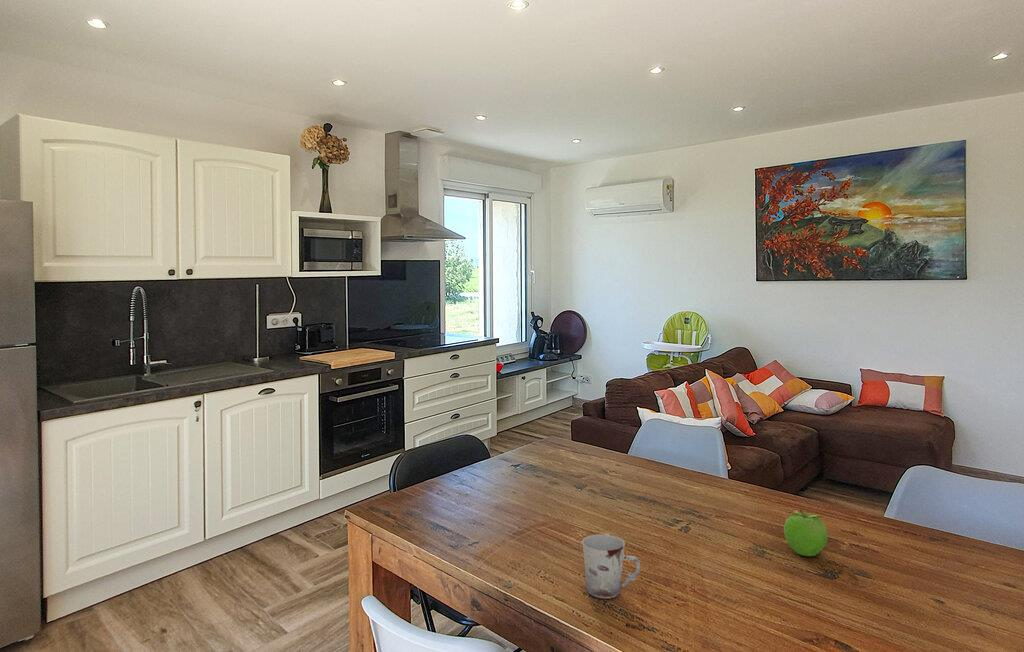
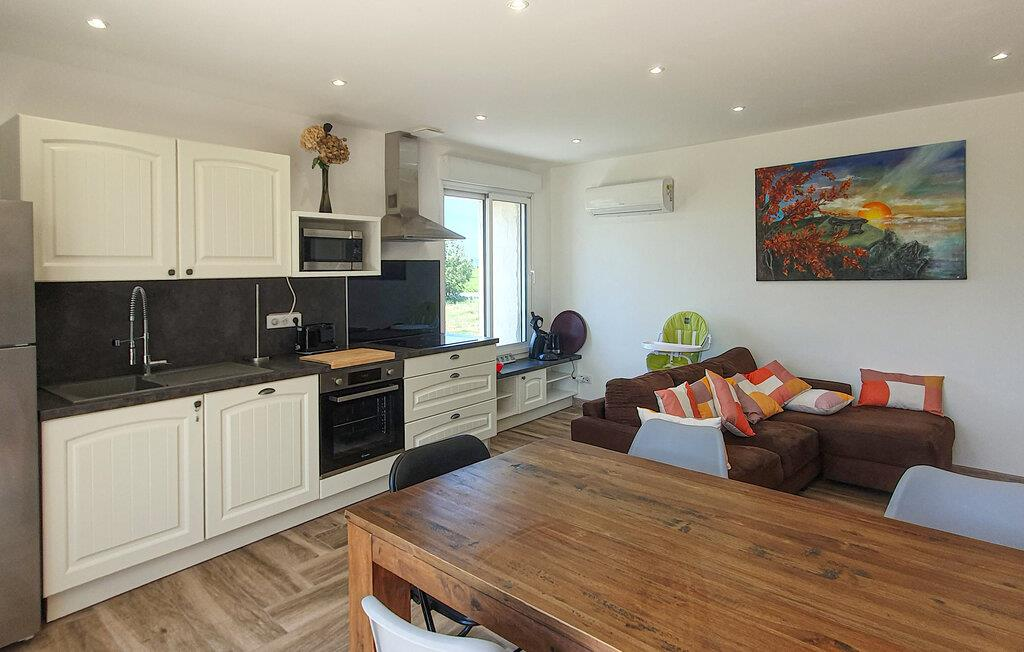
- cup [581,534,641,600]
- fruit [783,509,829,557]
